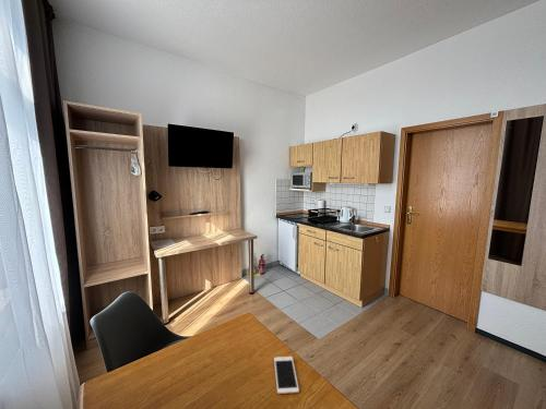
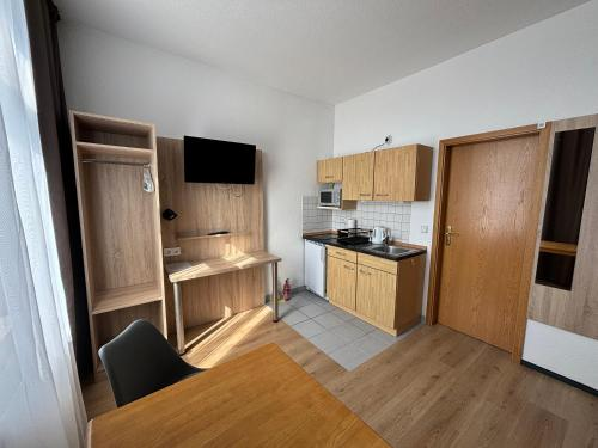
- cell phone [273,356,300,395]
